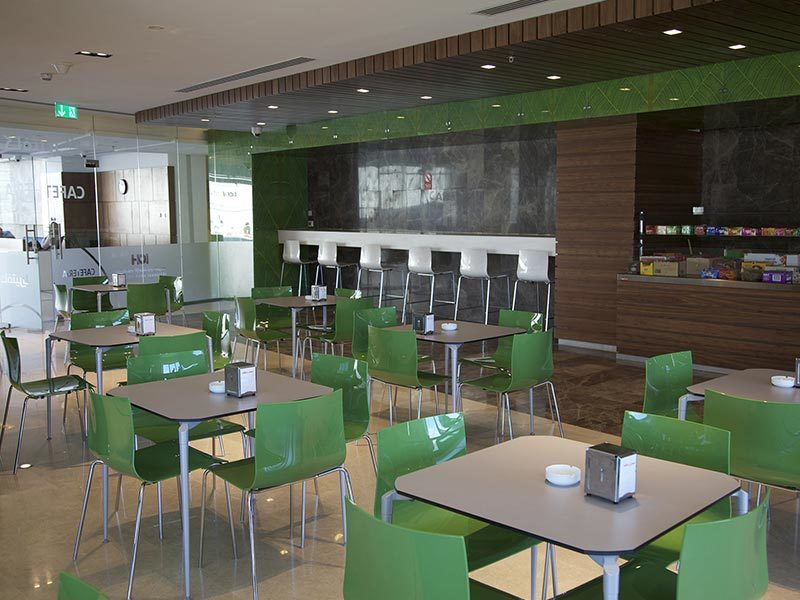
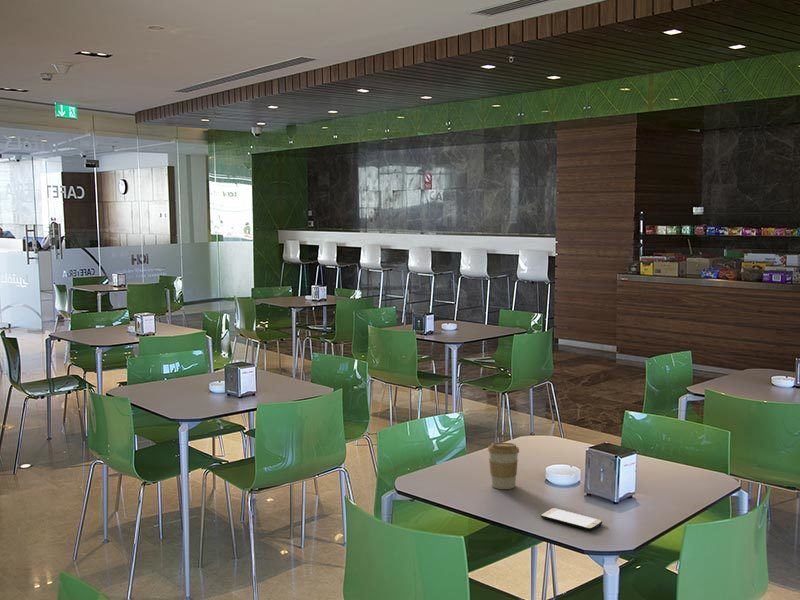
+ smartphone [540,507,603,531]
+ coffee cup [487,442,520,490]
